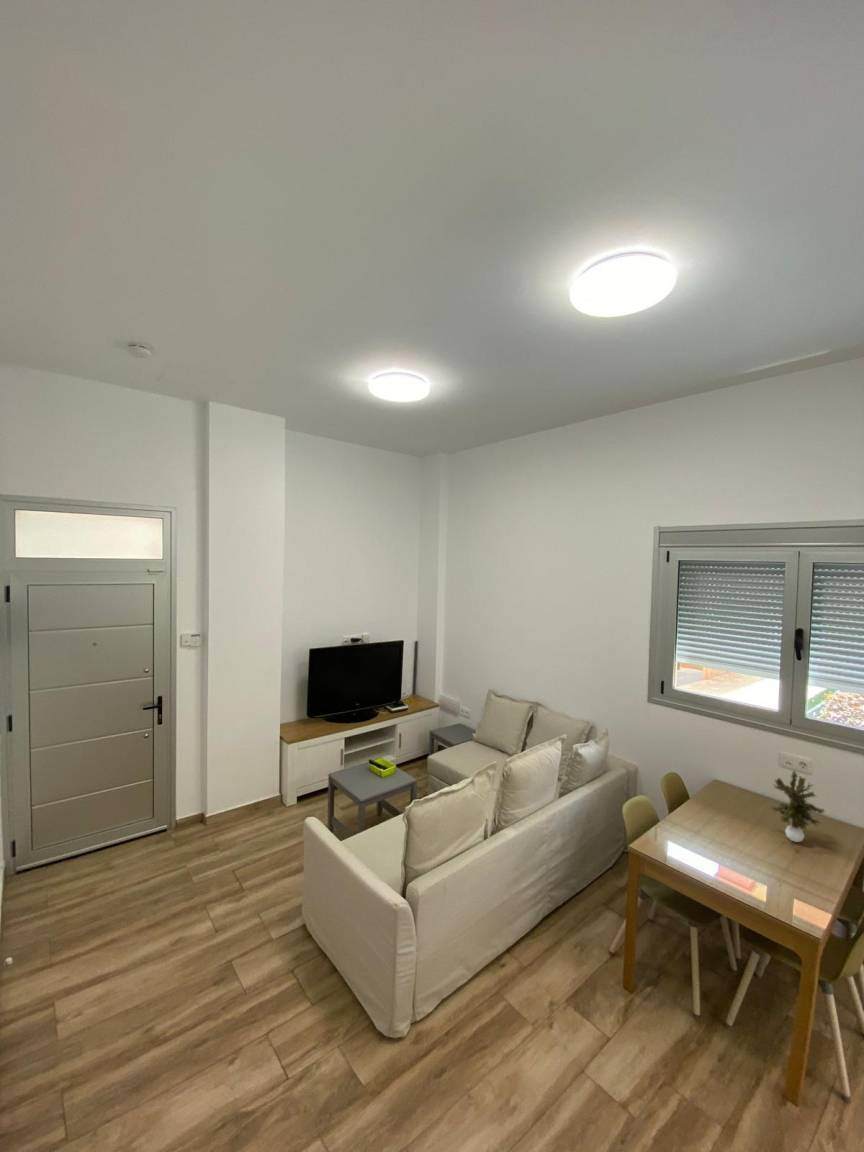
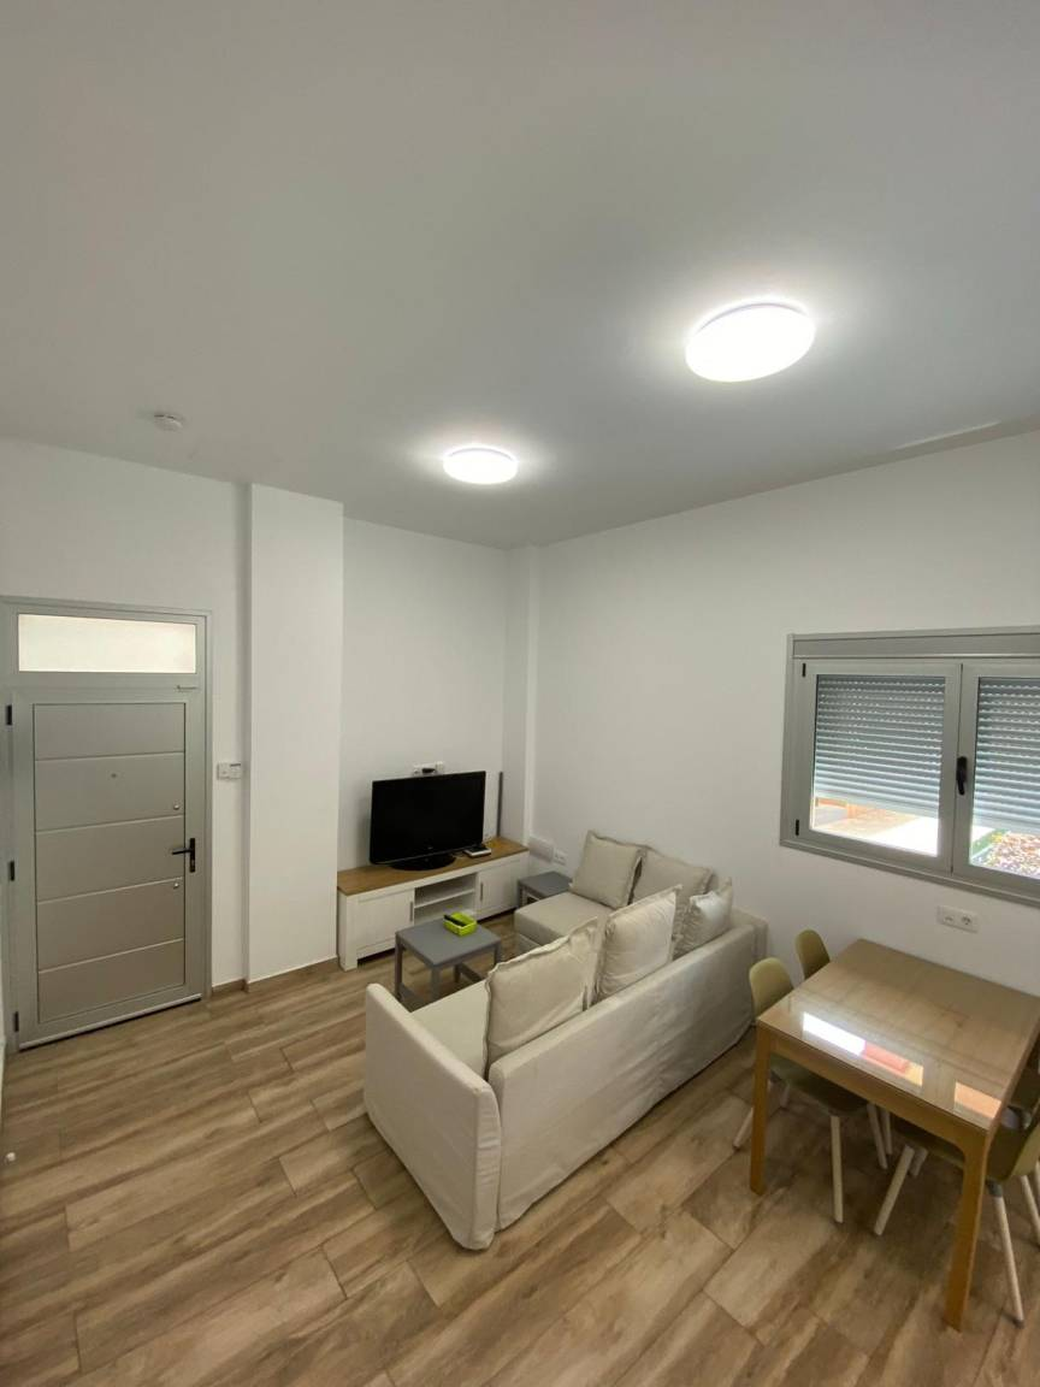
- potted plant [769,769,826,843]
